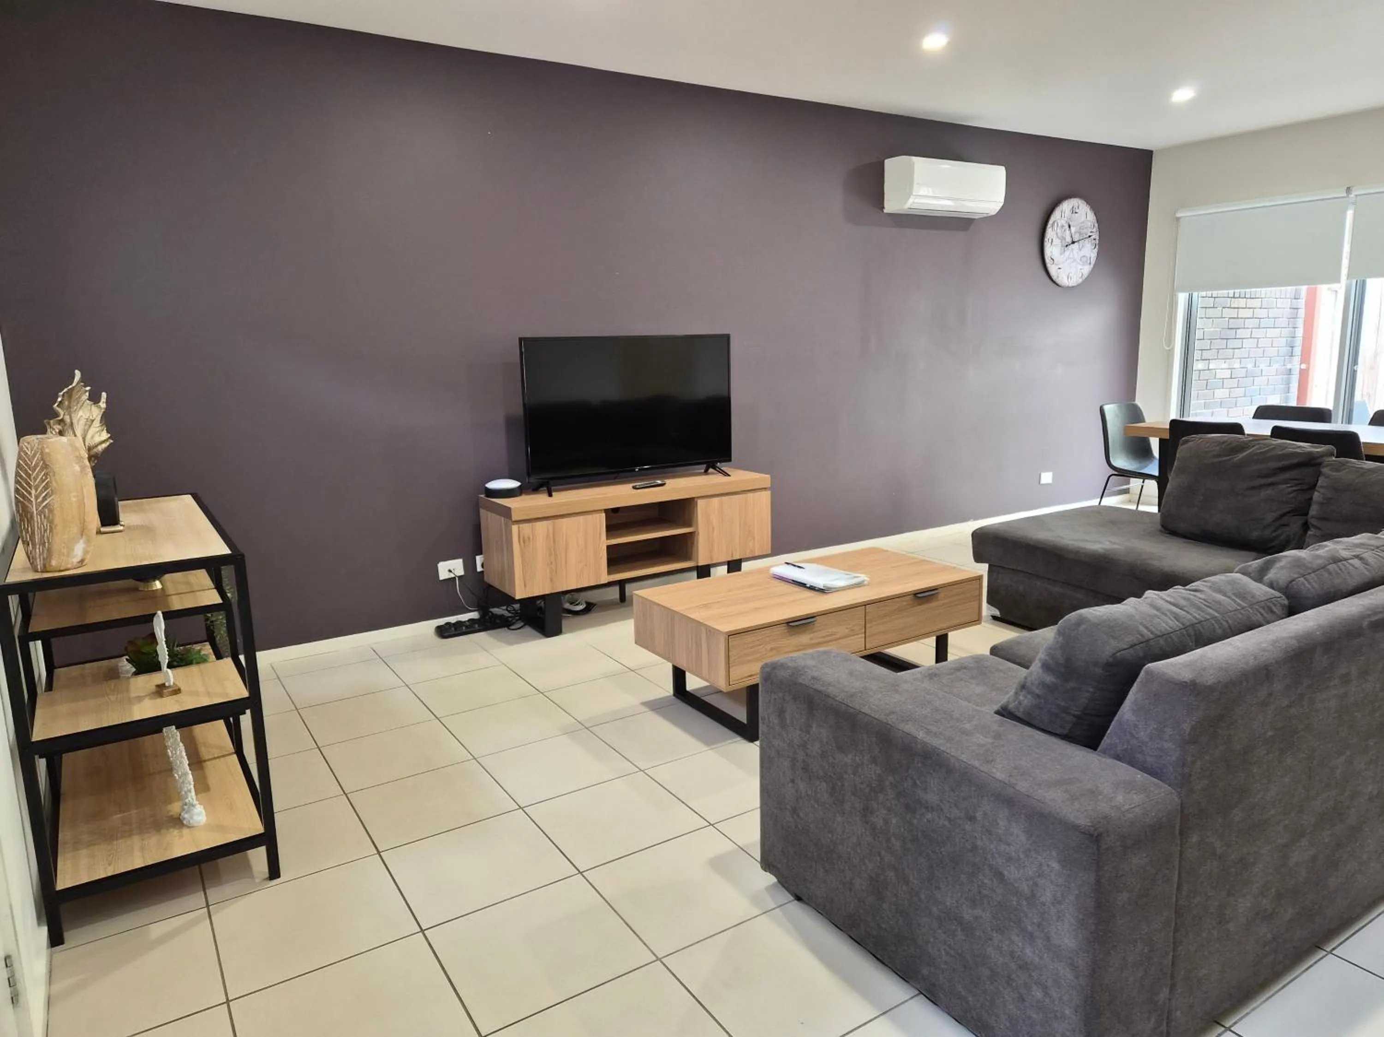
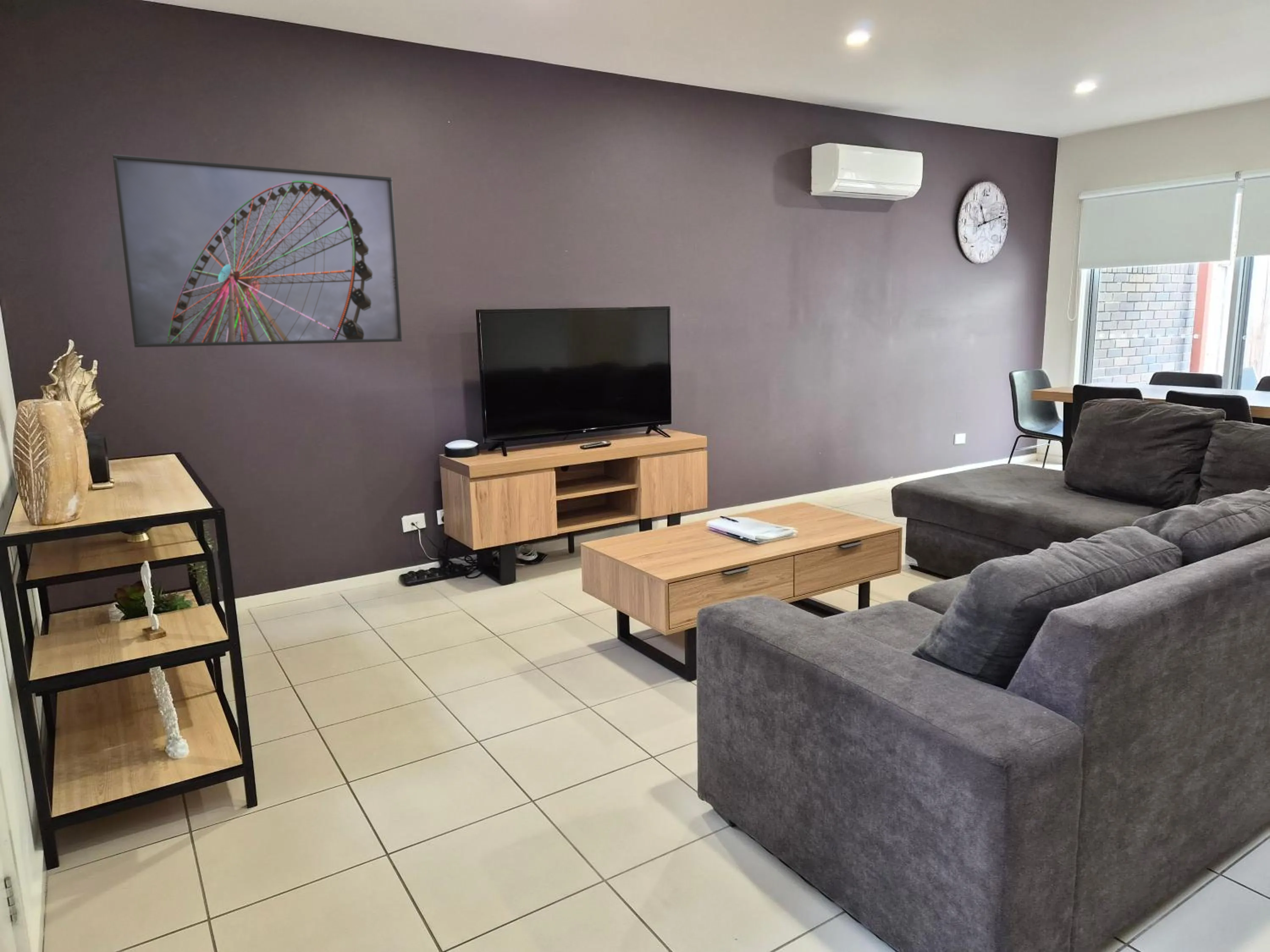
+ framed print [112,154,403,348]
